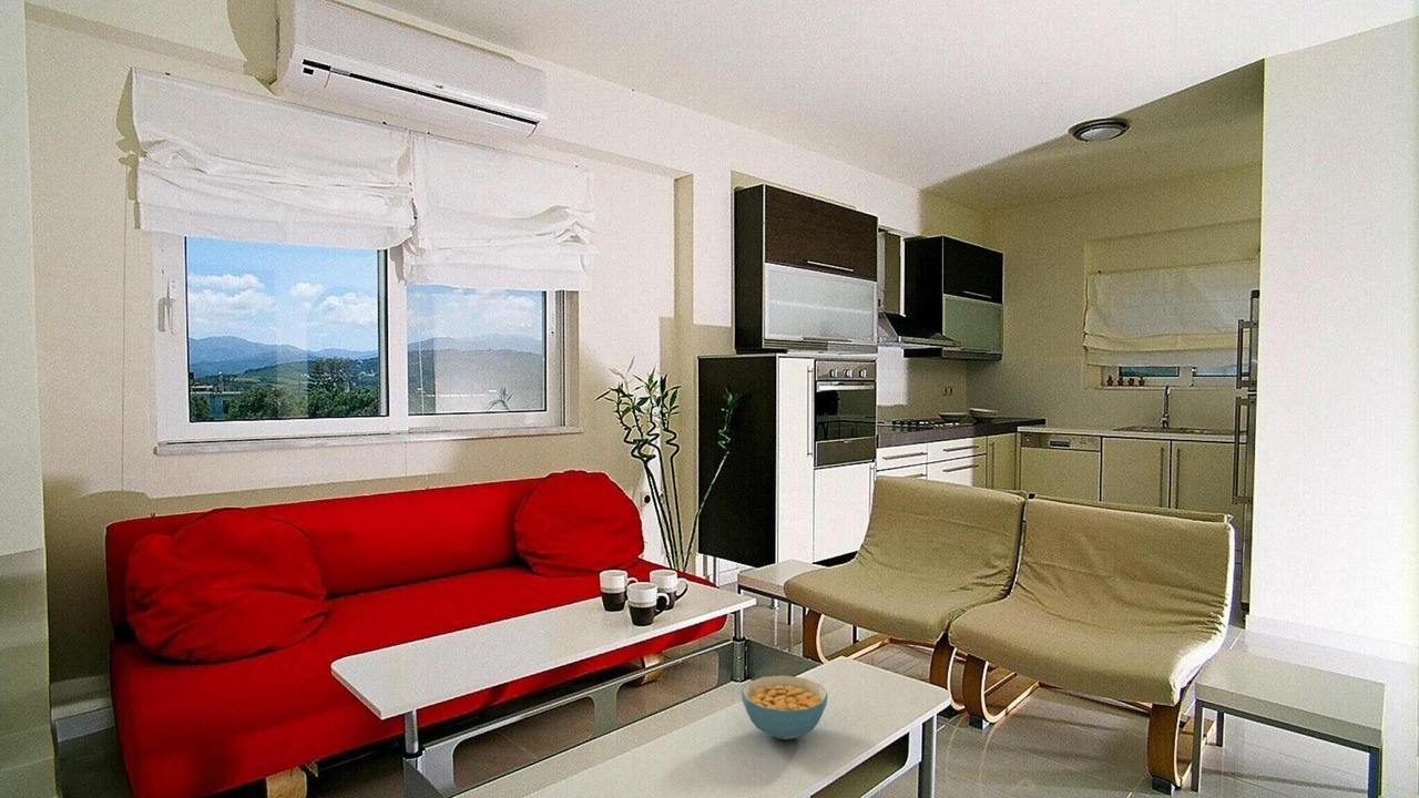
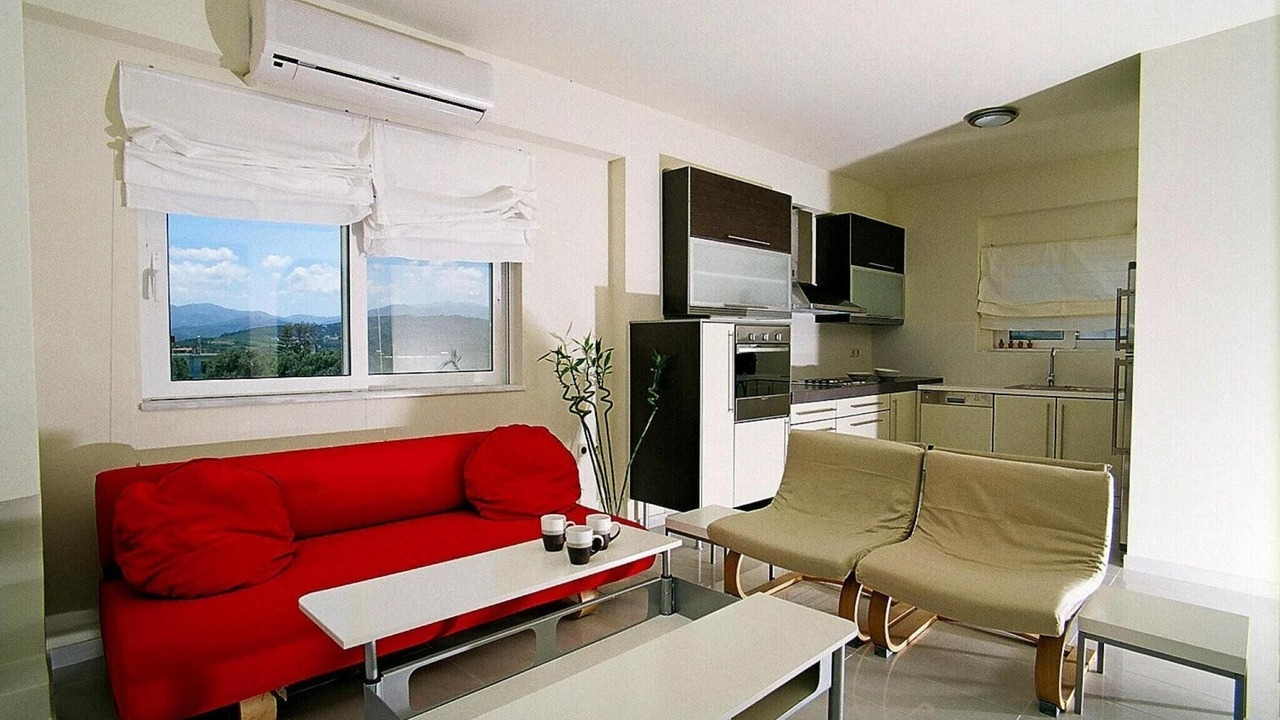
- cereal bowl [741,674,829,741]
